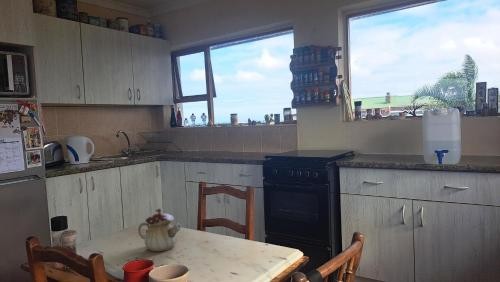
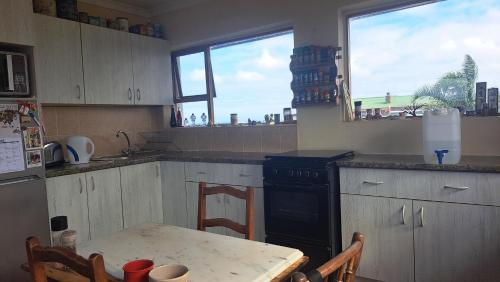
- teapot [137,208,182,252]
